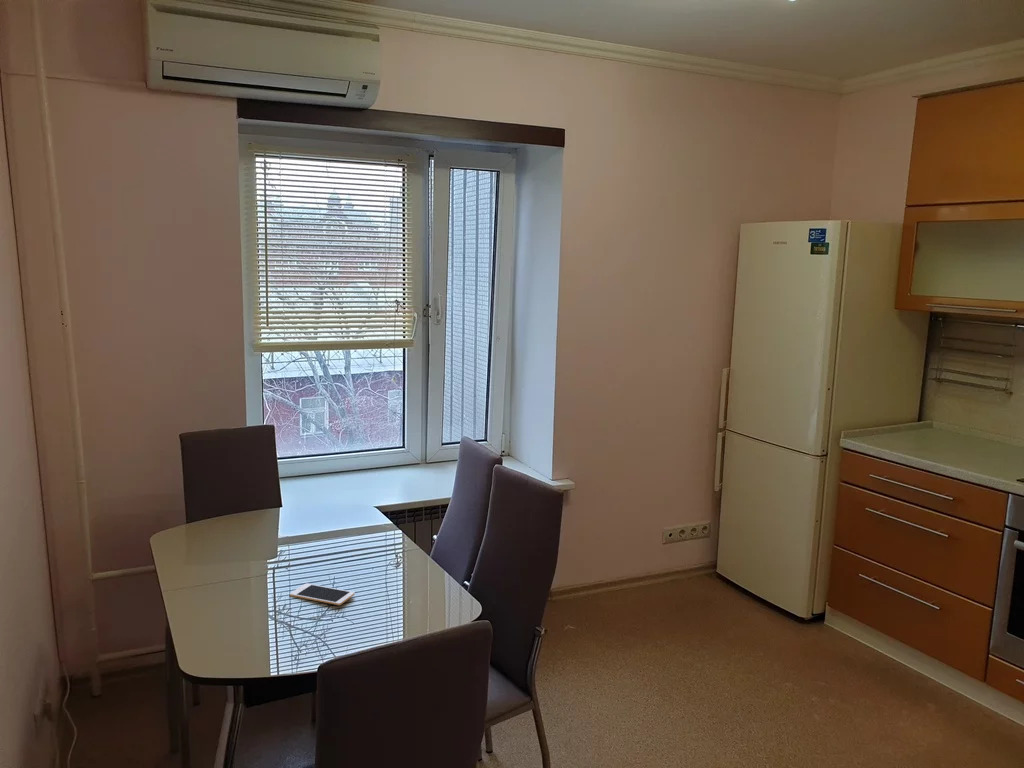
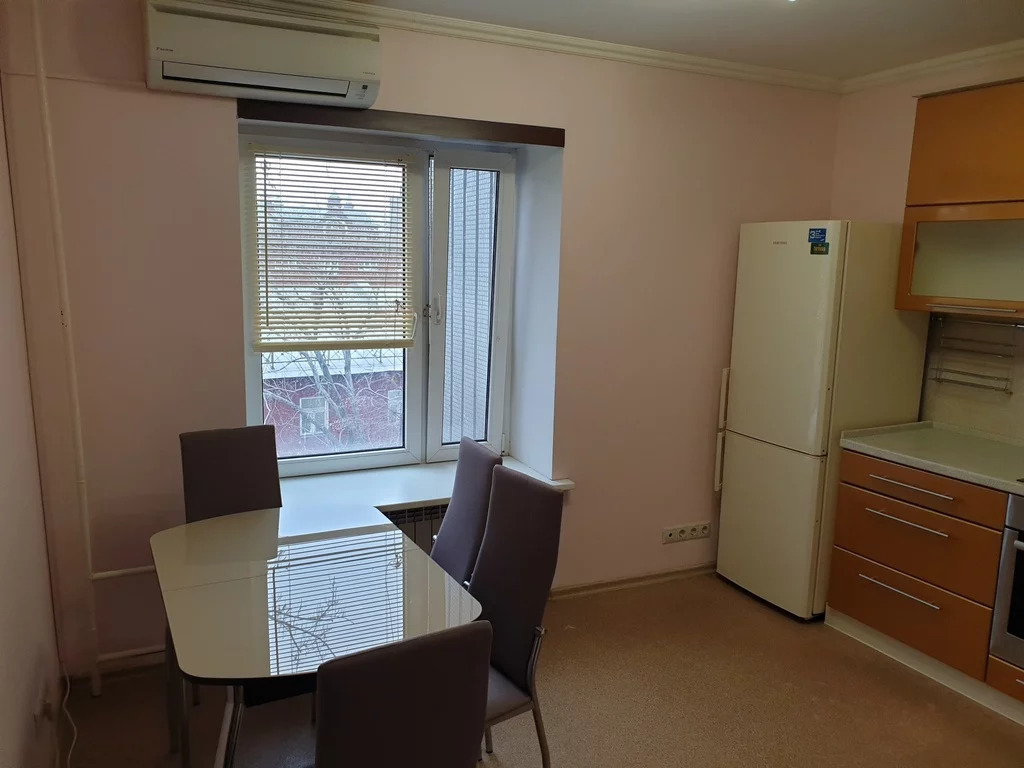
- cell phone [289,582,356,606]
